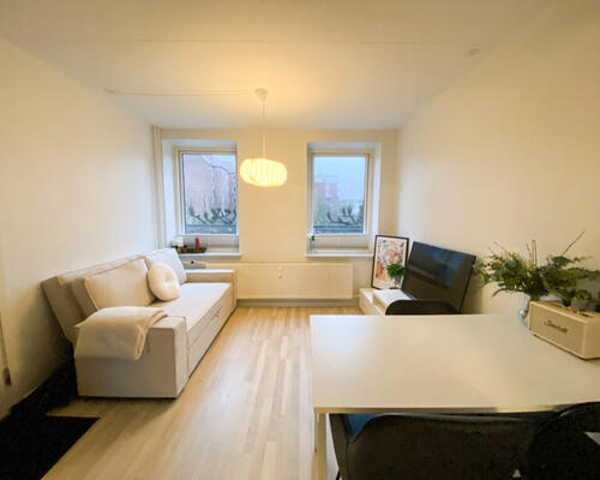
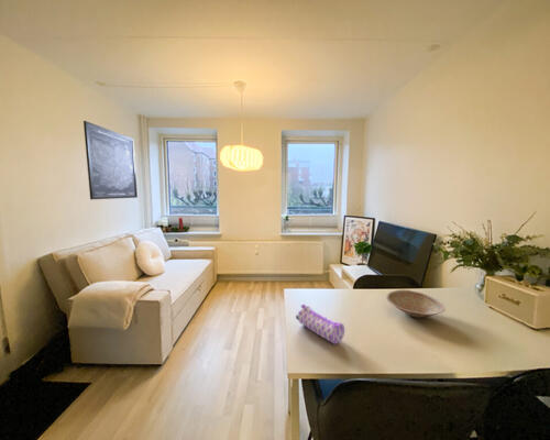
+ pencil case [295,304,345,345]
+ bowl [385,289,447,319]
+ wall art [82,120,139,200]
